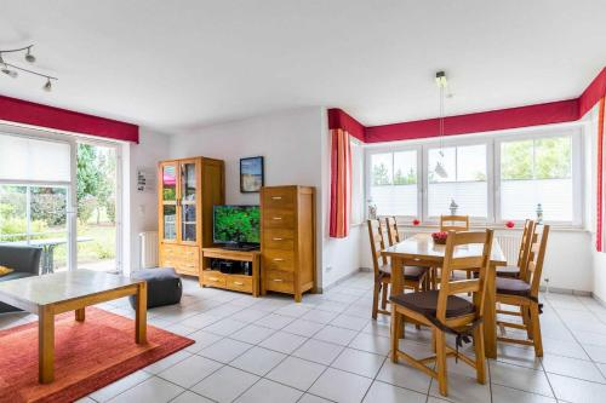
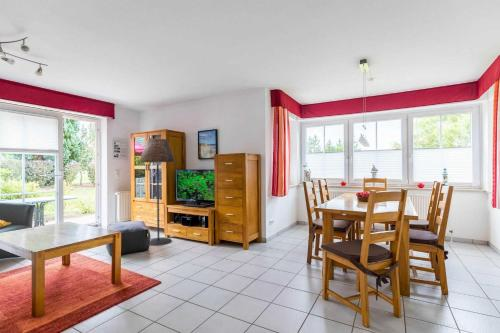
+ floor lamp [138,138,176,247]
